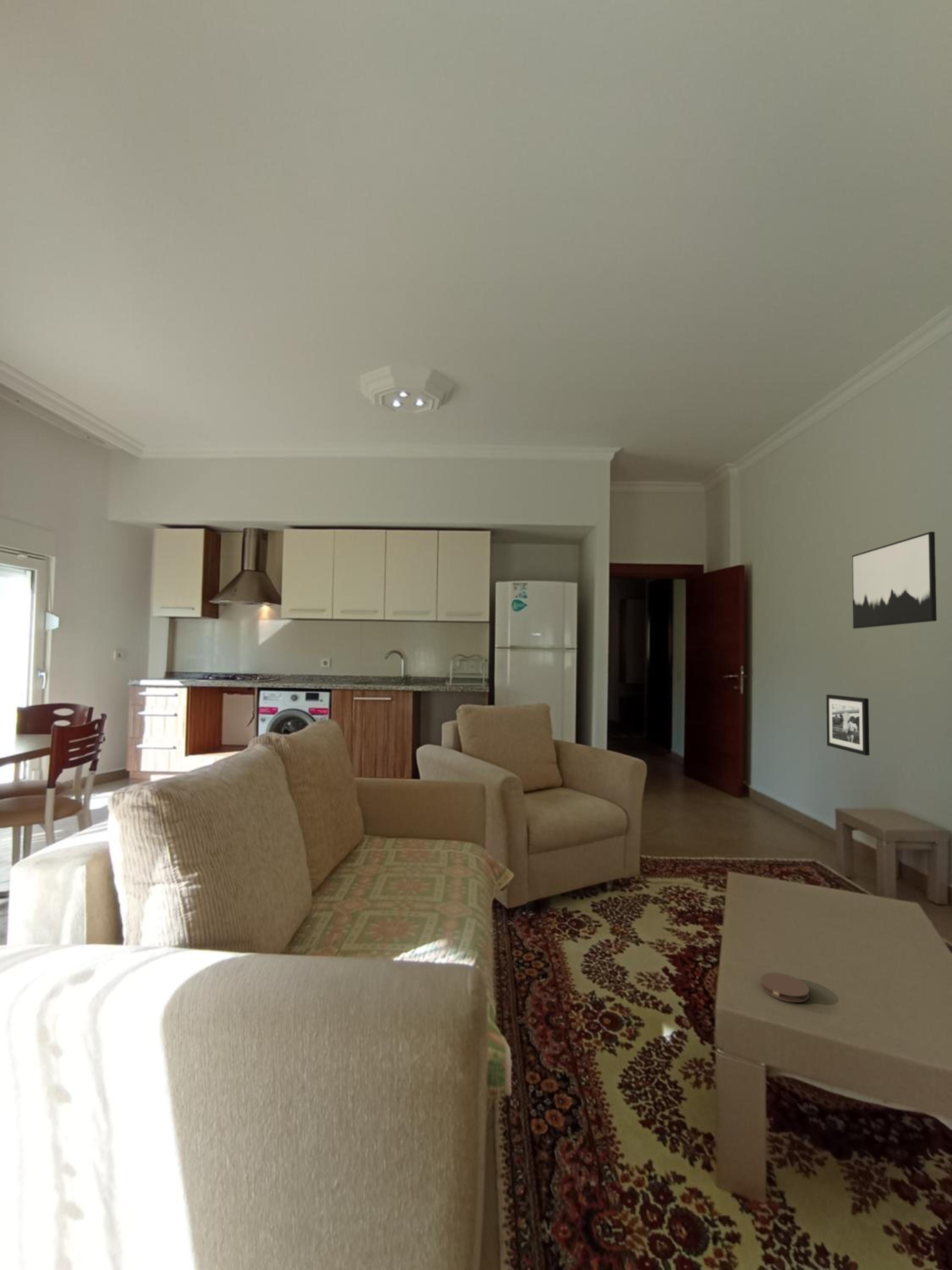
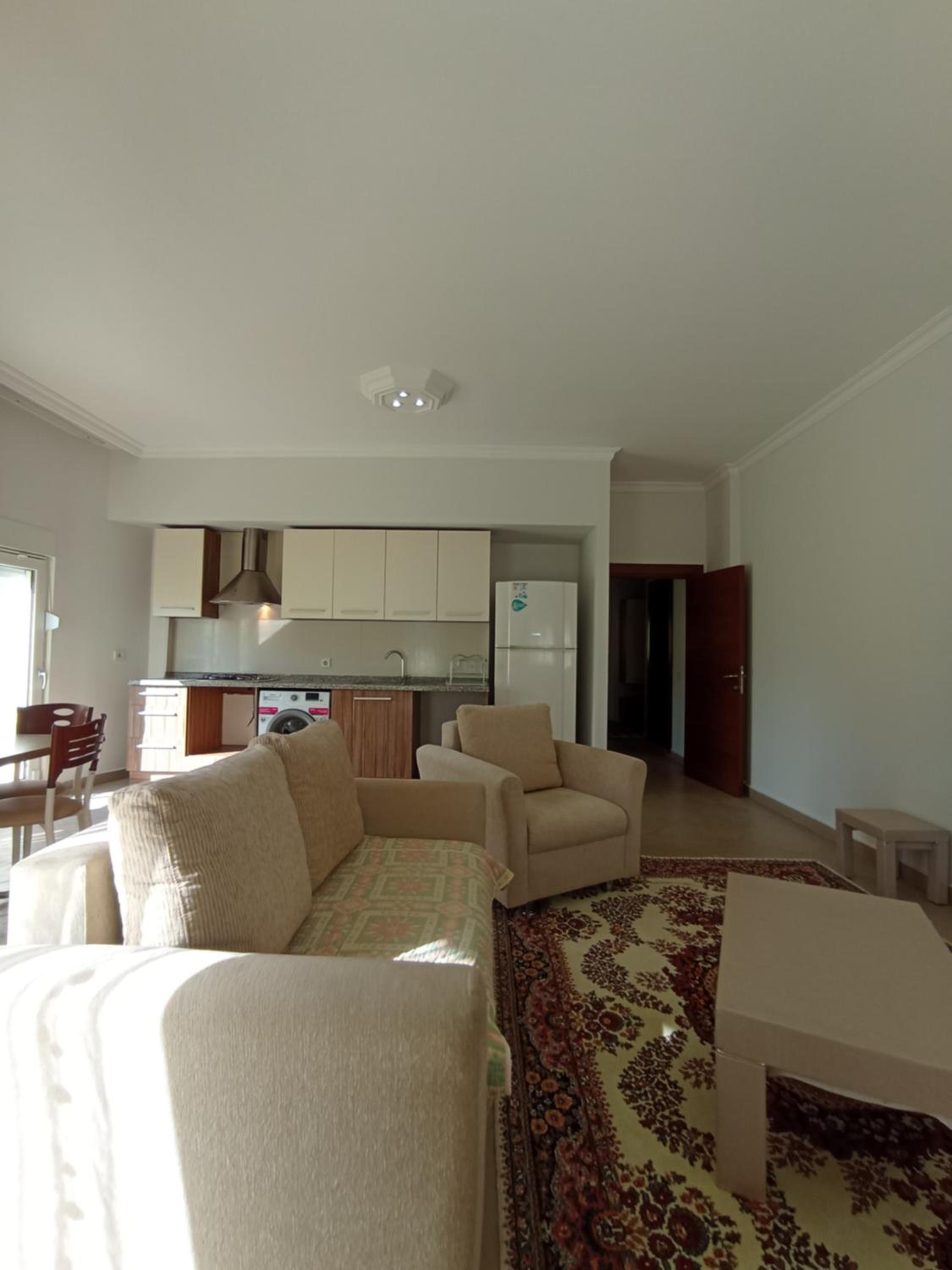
- wall art [852,531,937,629]
- coaster [760,972,810,1002]
- picture frame [826,694,870,756]
